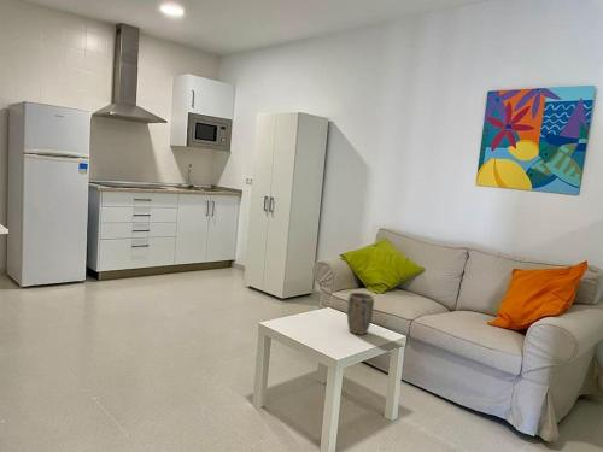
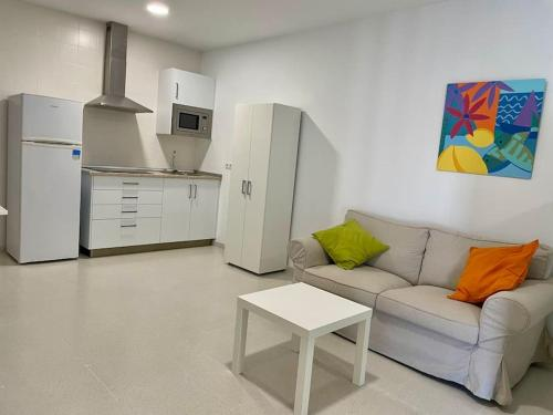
- plant pot [346,292,375,336]
